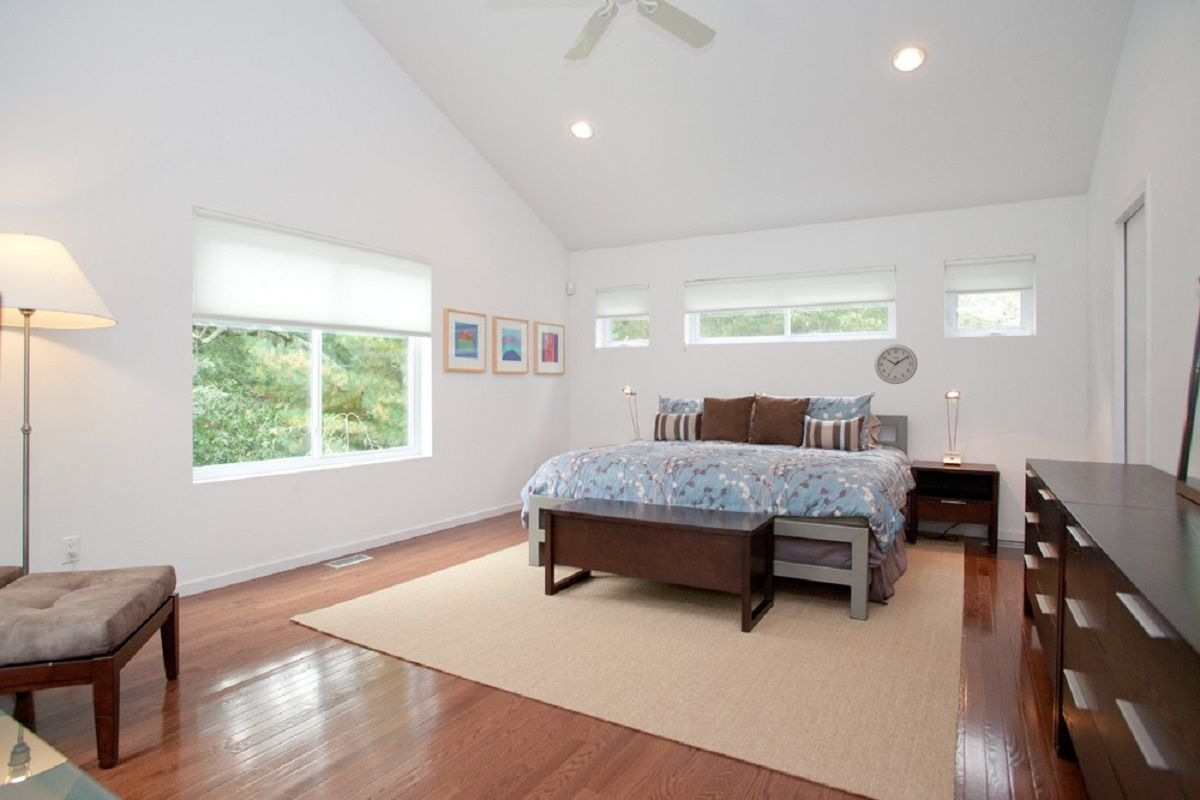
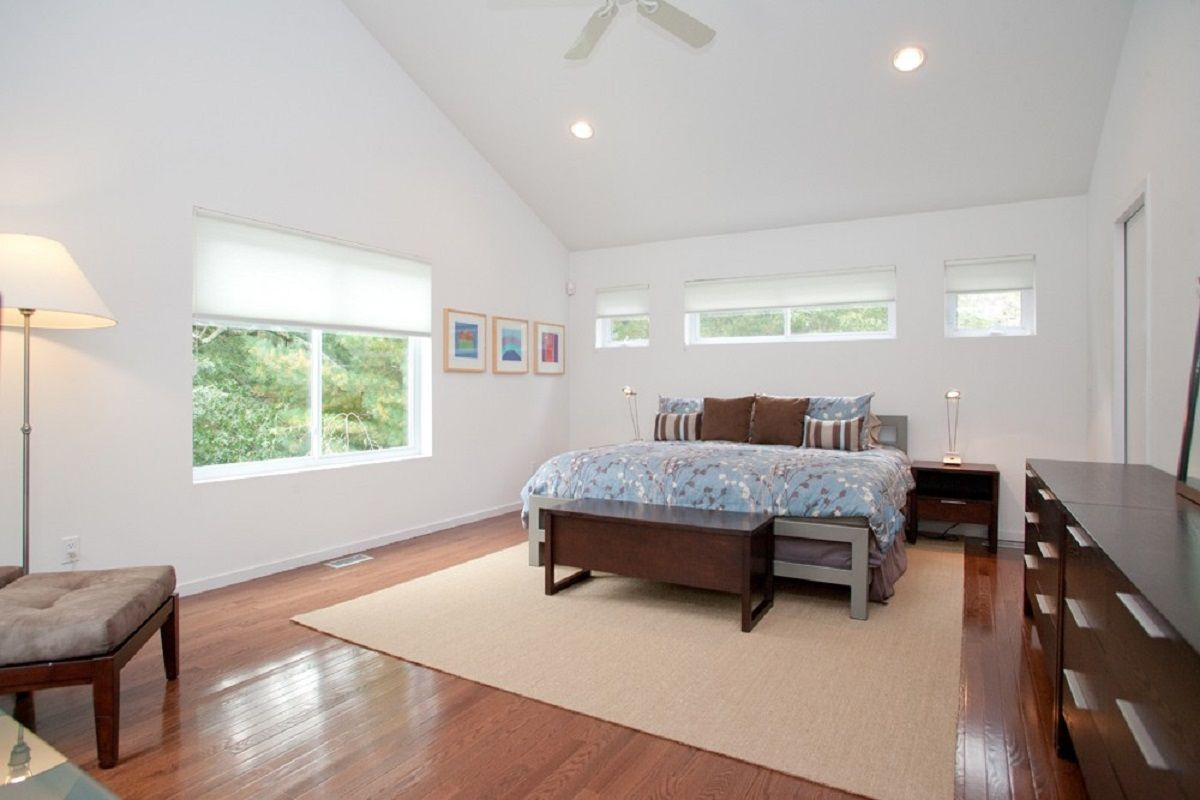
- wall clock [873,343,919,385]
